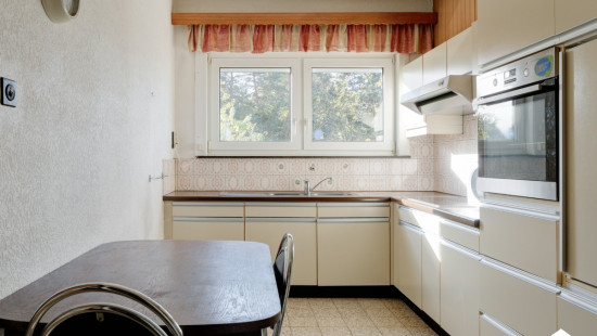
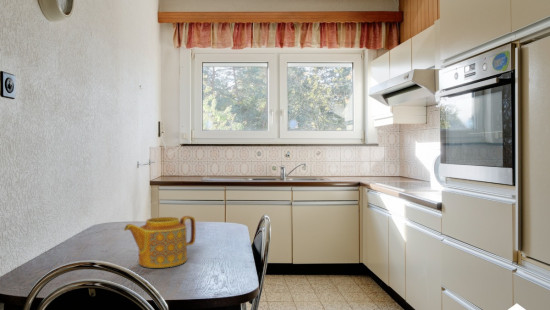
+ teapot [123,215,197,269]
